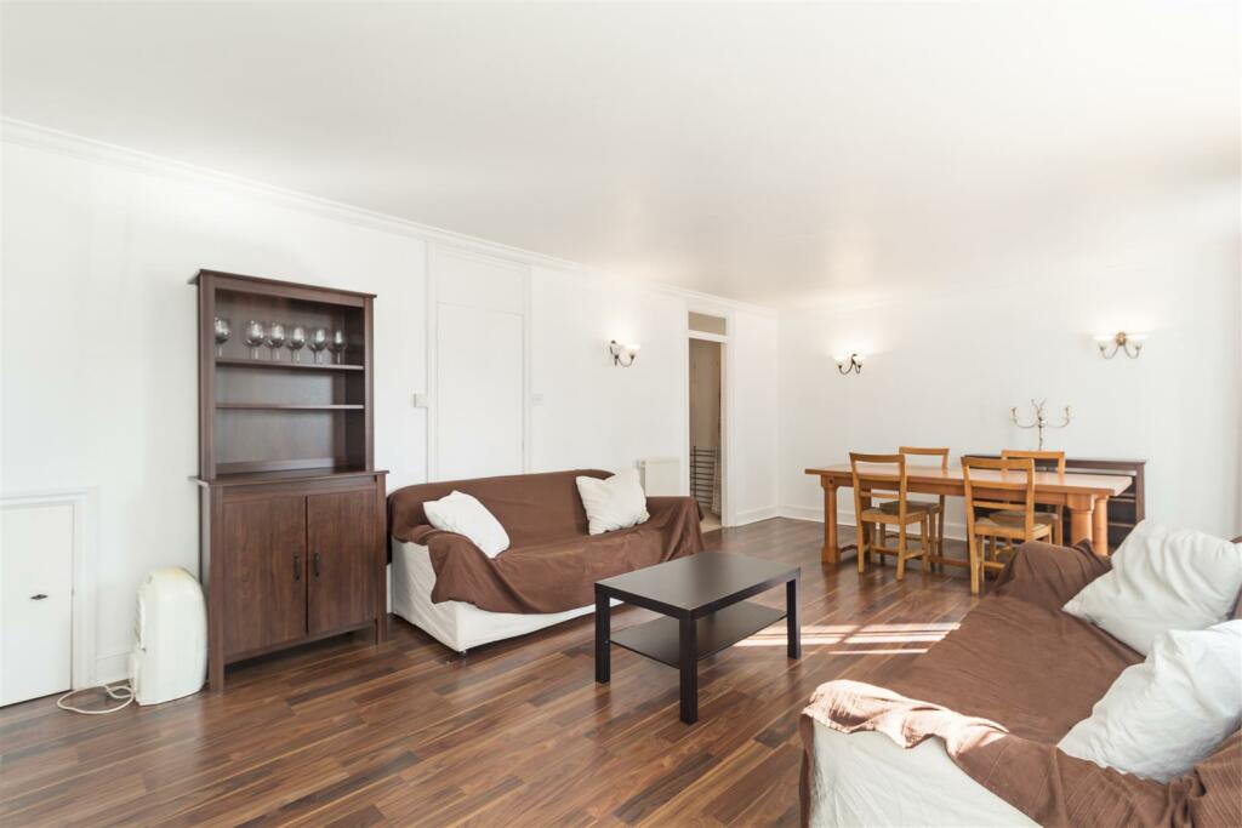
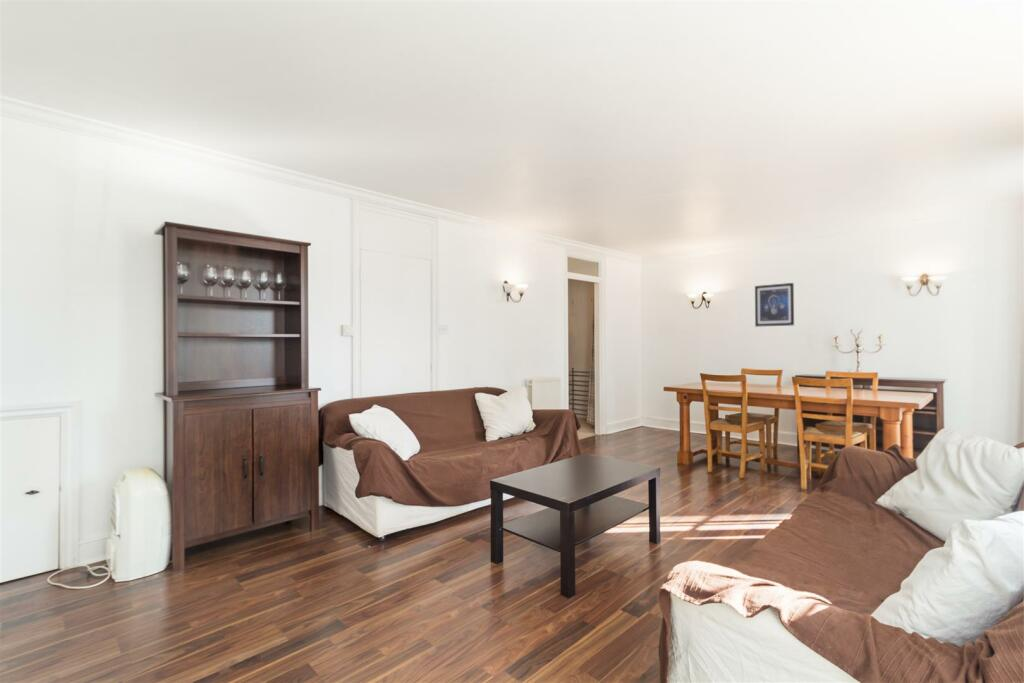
+ wall art [754,282,795,328]
